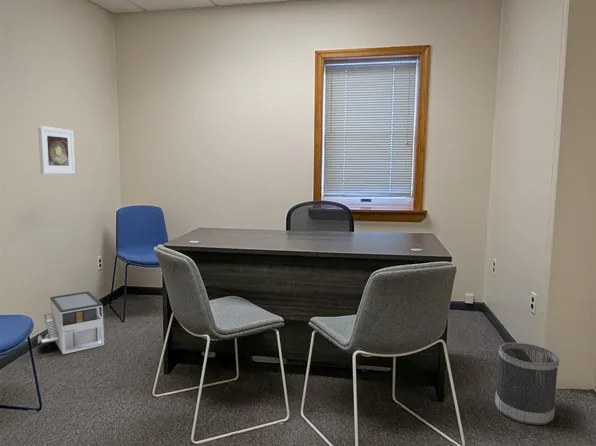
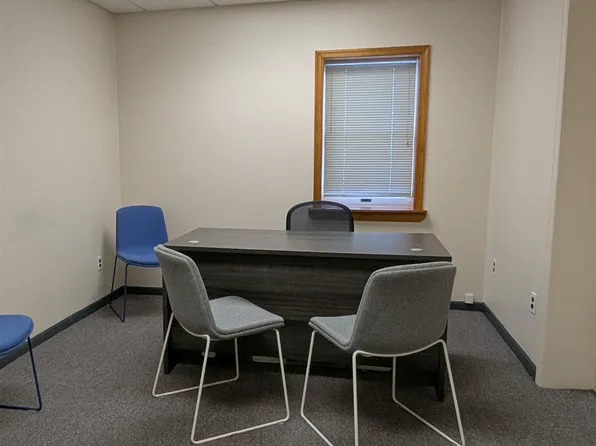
- wastebasket [494,342,560,426]
- architectural model [37,290,105,355]
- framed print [37,125,76,175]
